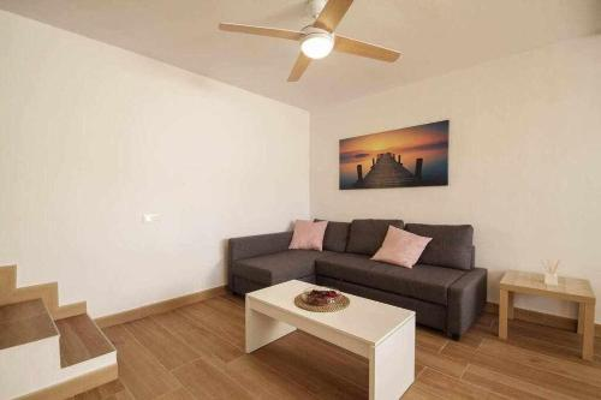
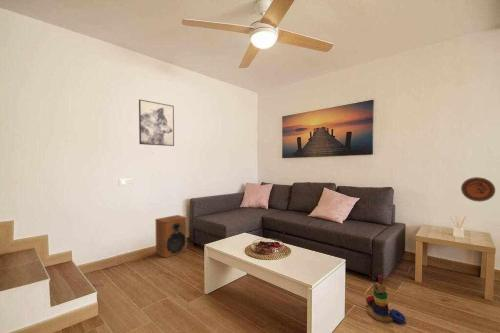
+ speaker [154,214,188,259]
+ decorative plate [460,176,496,203]
+ wall art [138,99,175,147]
+ stacking toy [365,274,406,324]
